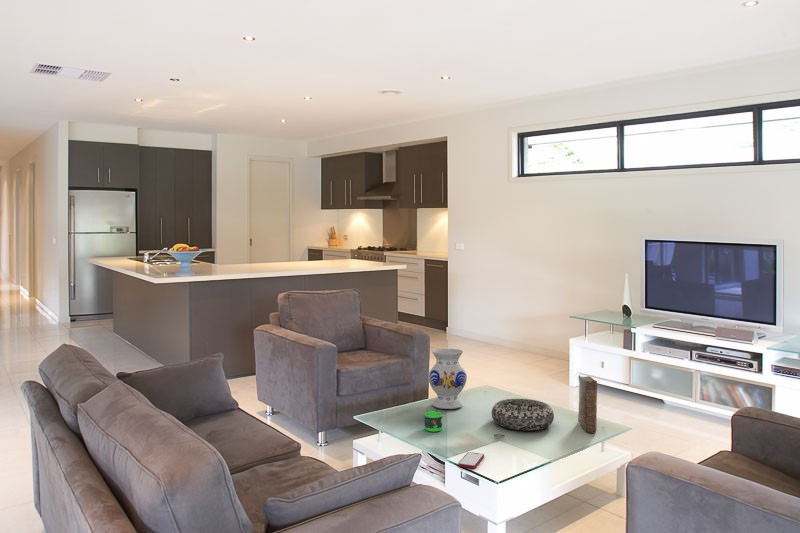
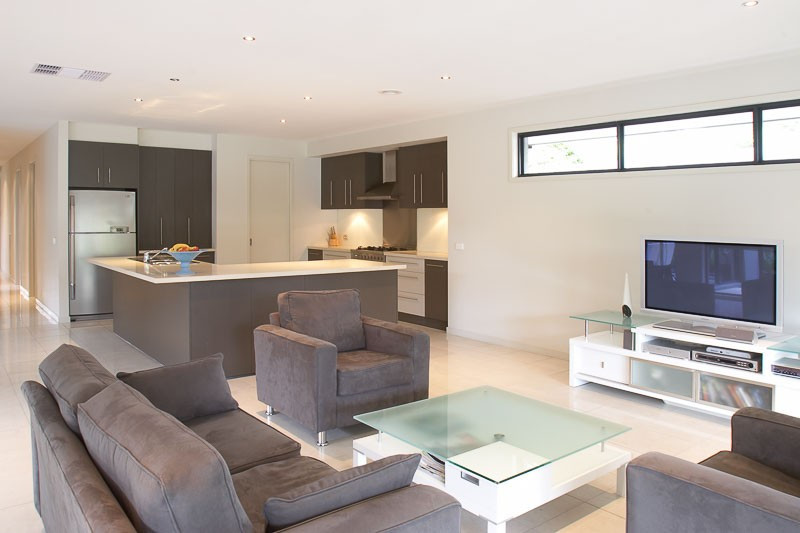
- book [577,374,598,434]
- decorative bowl [491,398,555,431]
- mug [424,409,443,433]
- vase [427,348,468,410]
- smartphone [458,451,485,469]
